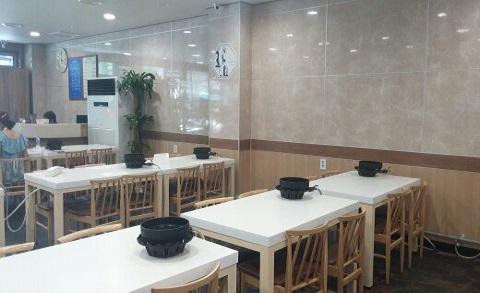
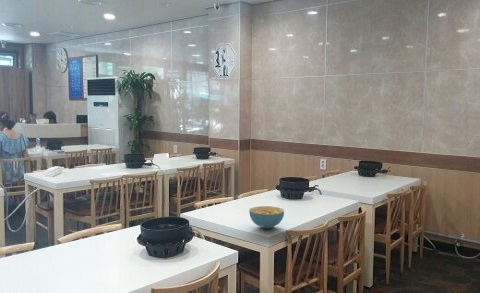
+ cereal bowl [248,205,285,230]
